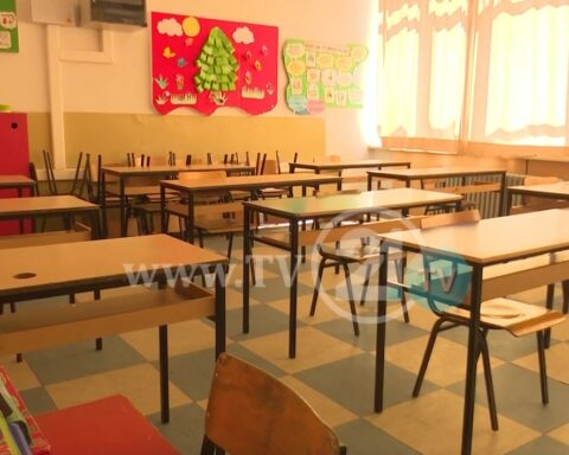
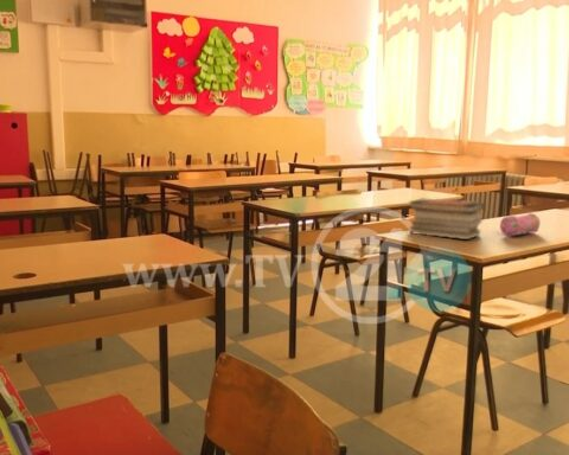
+ pencil case [499,212,542,237]
+ book stack [408,198,485,241]
